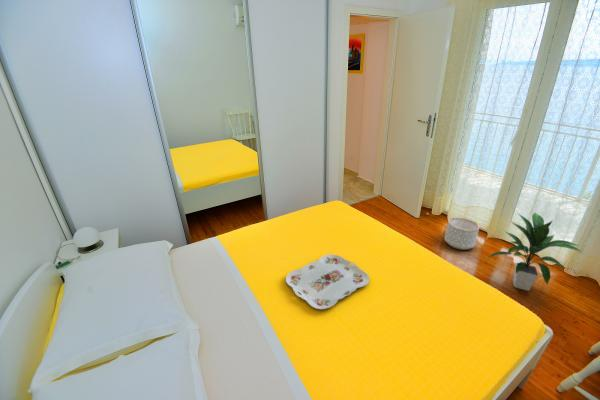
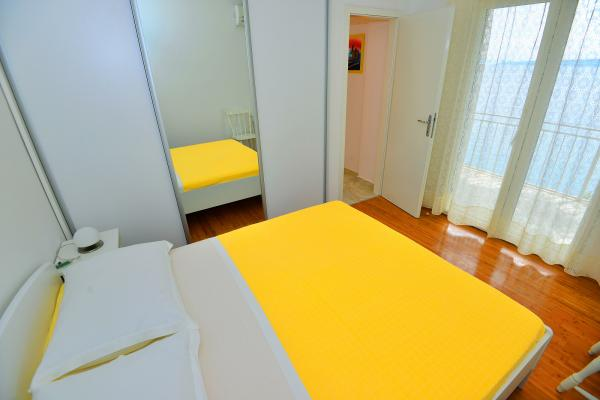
- indoor plant [486,212,583,292]
- planter [444,217,480,251]
- serving tray [285,253,370,310]
